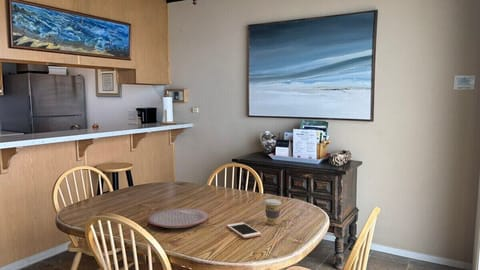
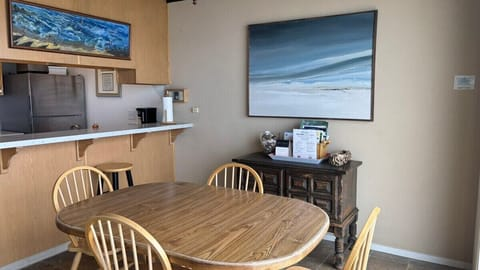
- coffee cup [263,198,282,226]
- plate [146,207,210,229]
- cell phone [226,221,262,239]
